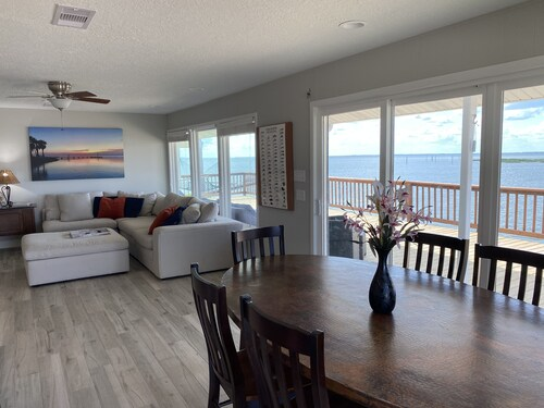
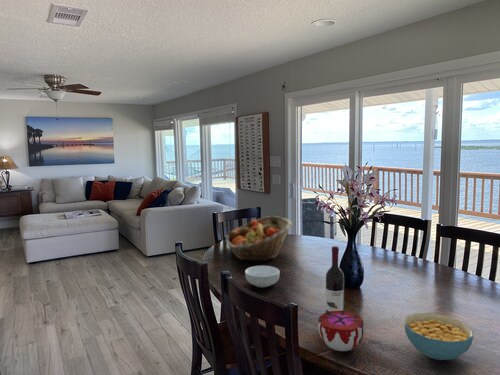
+ decorative bowl [317,310,365,352]
+ fruit basket [225,215,293,262]
+ wine bottle [325,245,345,313]
+ cereal bowl [403,312,474,361]
+ cereal bowl [244,265,281,288]
